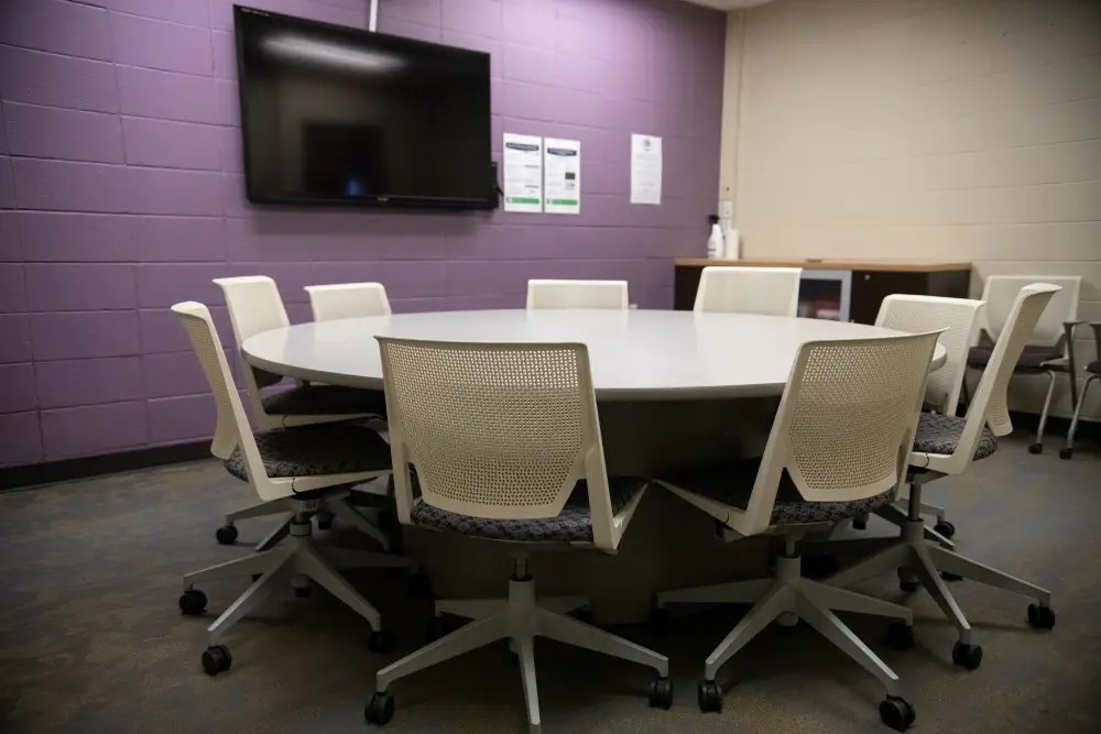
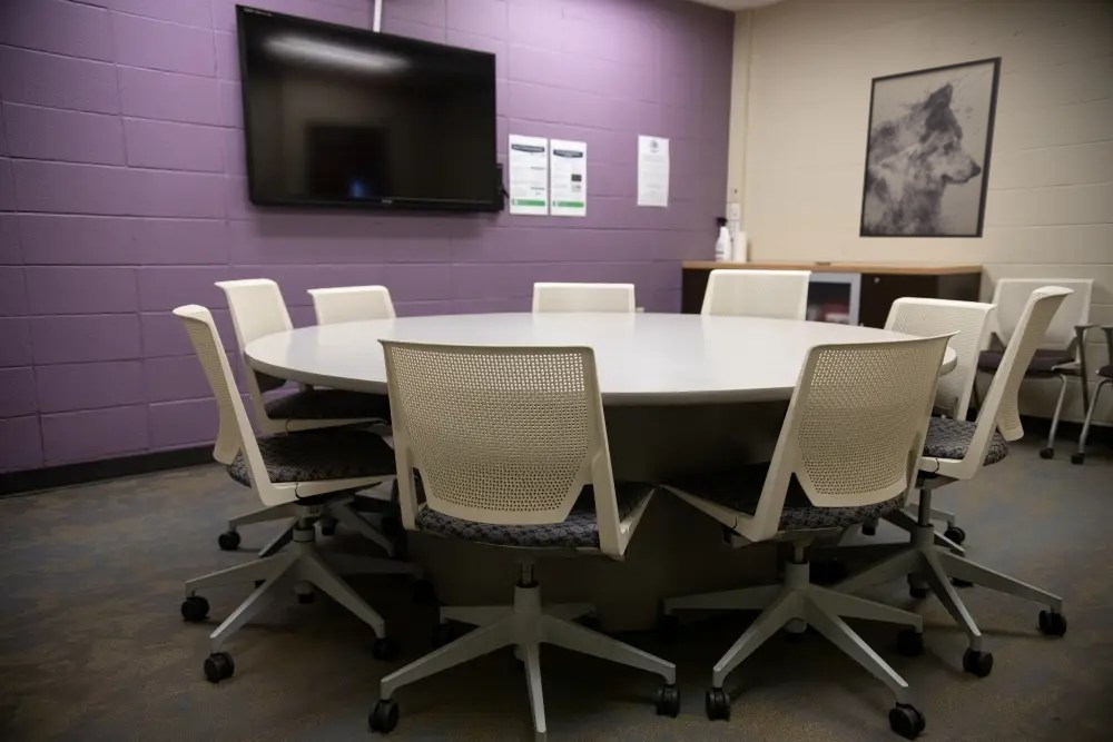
+ wall art [858,55,1003,239]
